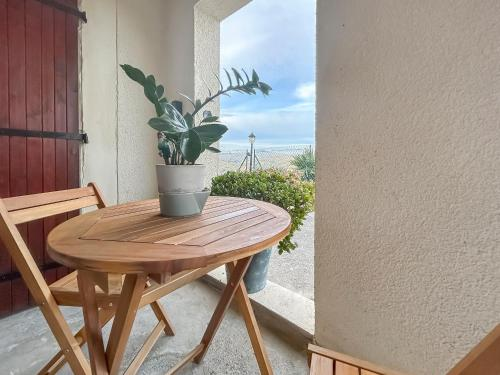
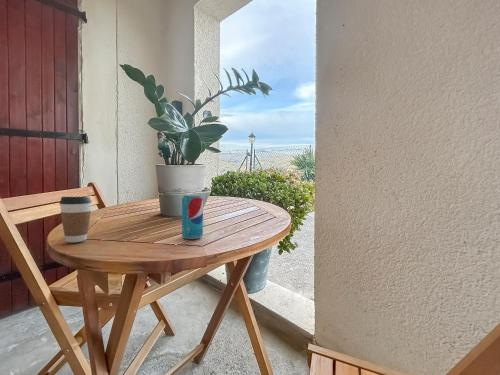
+ coffee cup [58,196,93,243]
+ beverage can [181,193,204,240]
